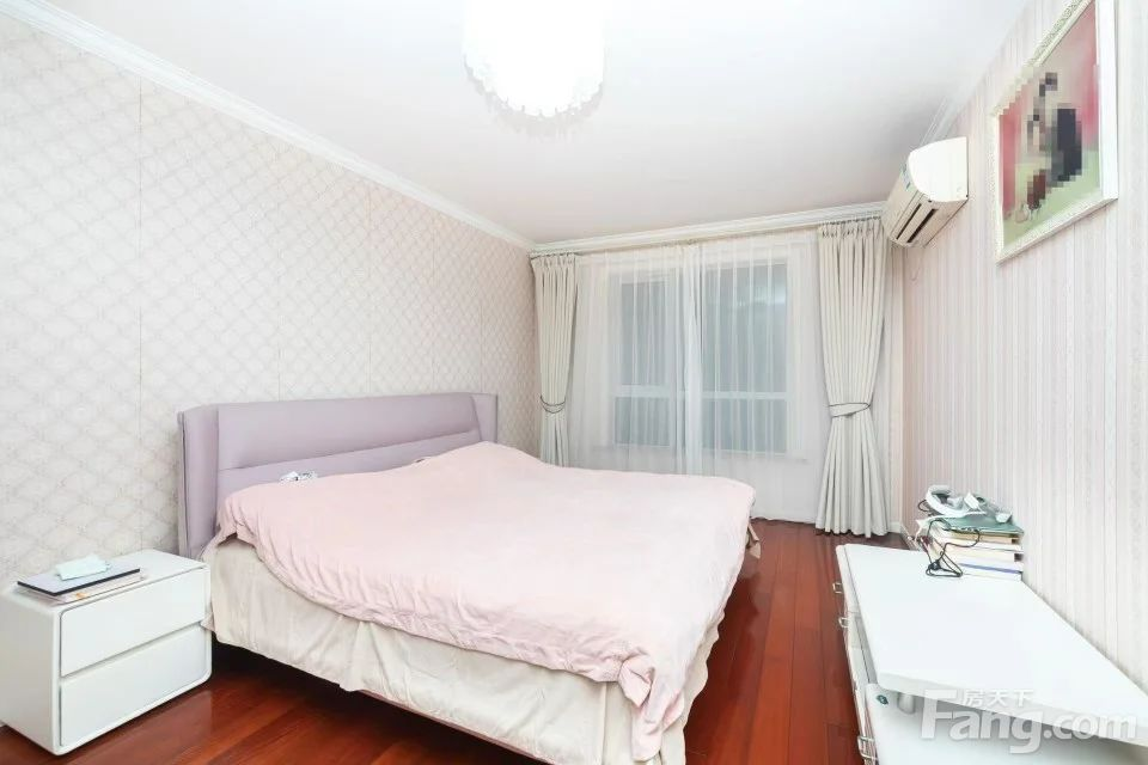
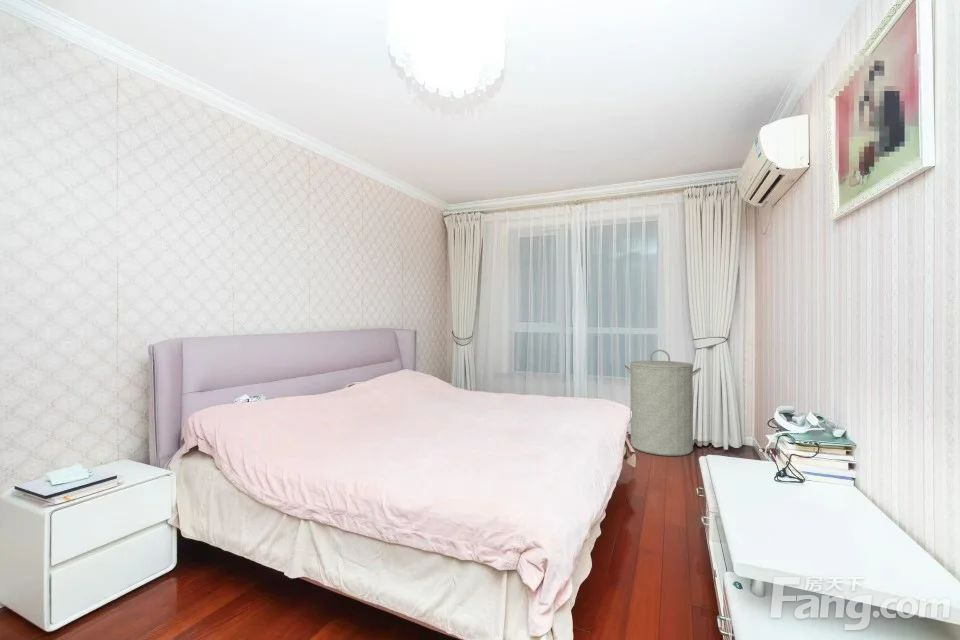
+ laundry hamper [622,348,702,457]
